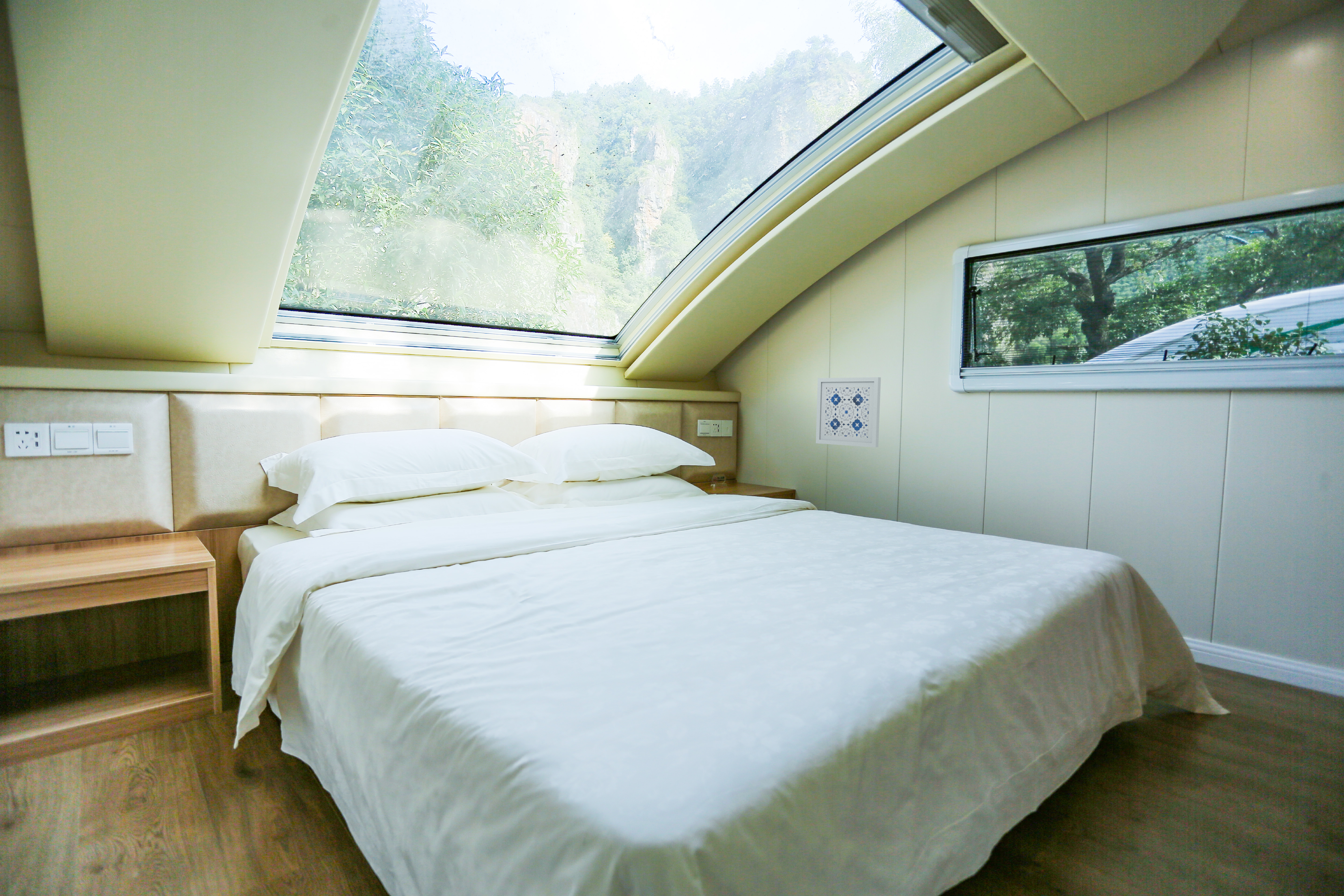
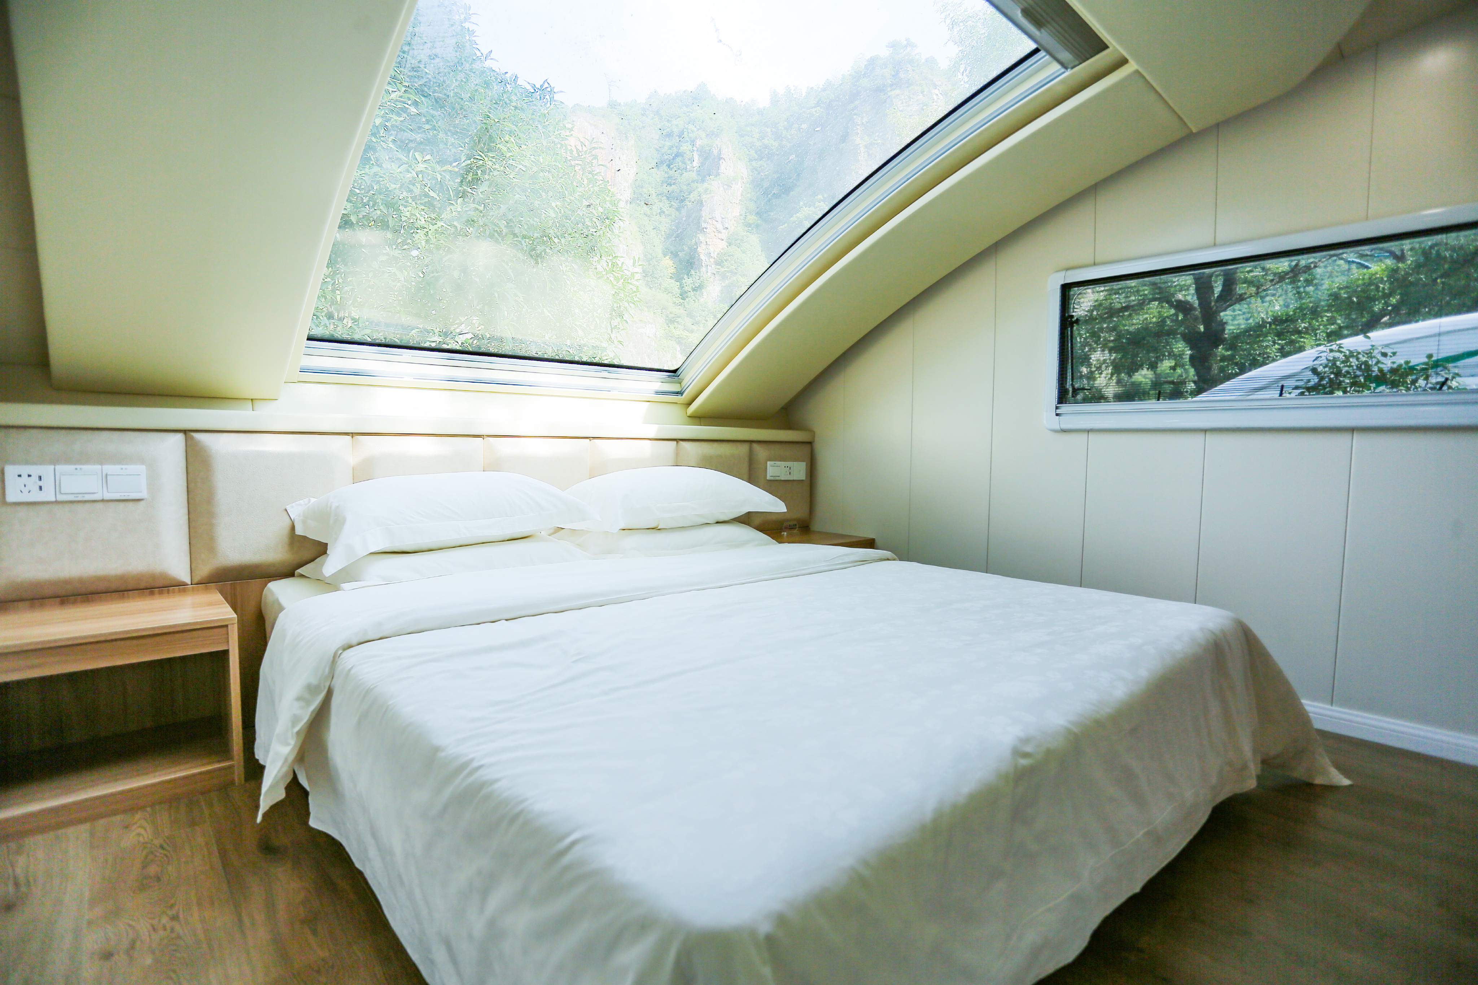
- wall art [815,377,881,448]
